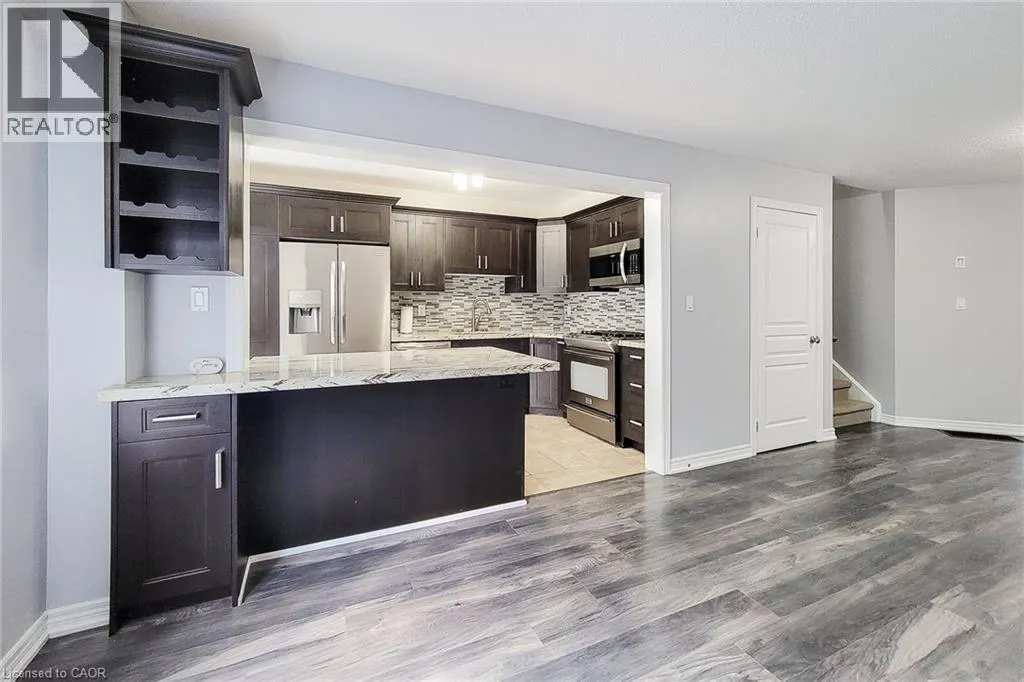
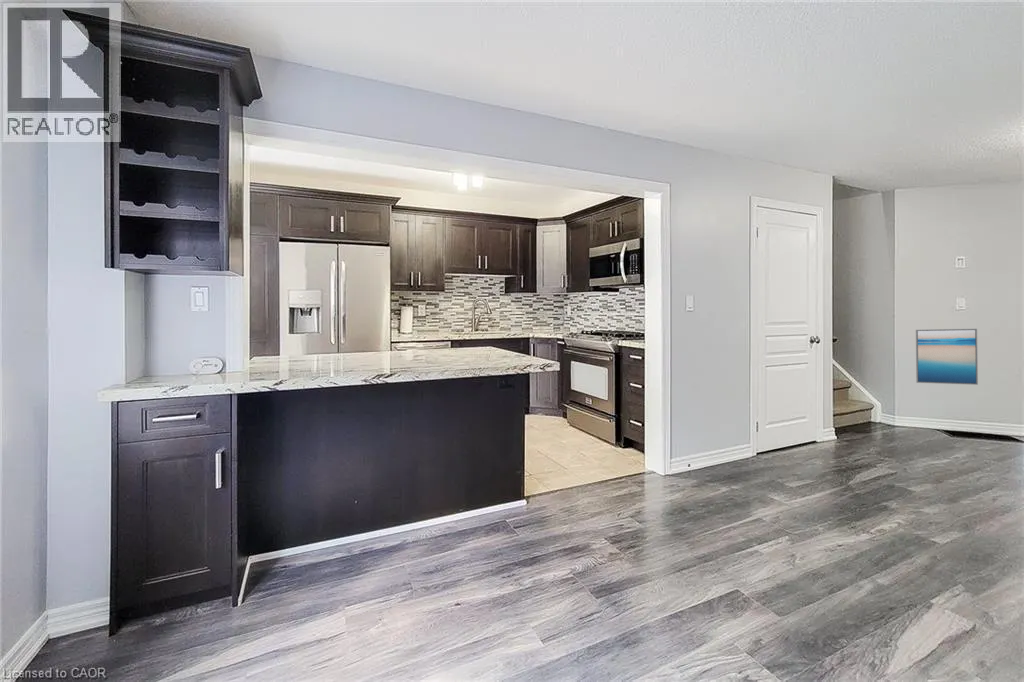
+ wall art [915,328,979,386]
